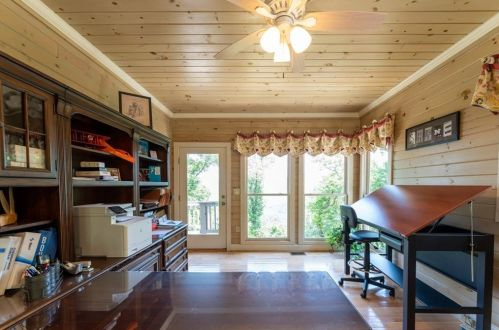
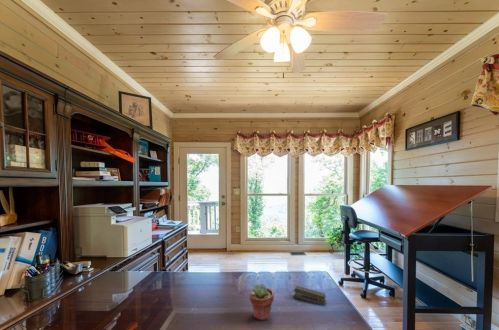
+ stapler [292,285,327,306]
+ potted succulent [248,282,275,321]
